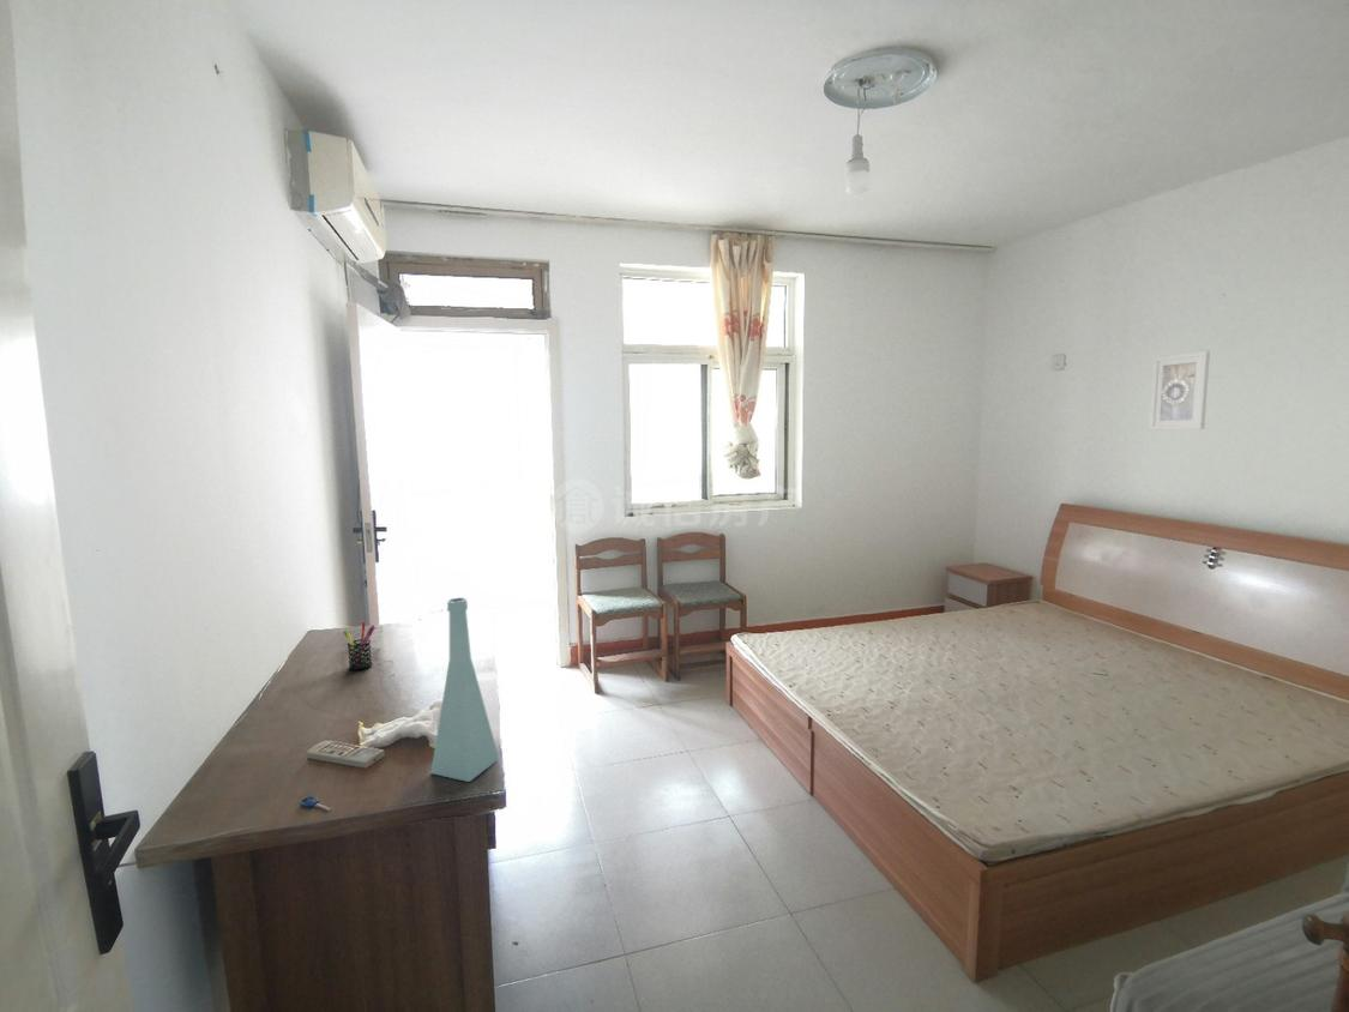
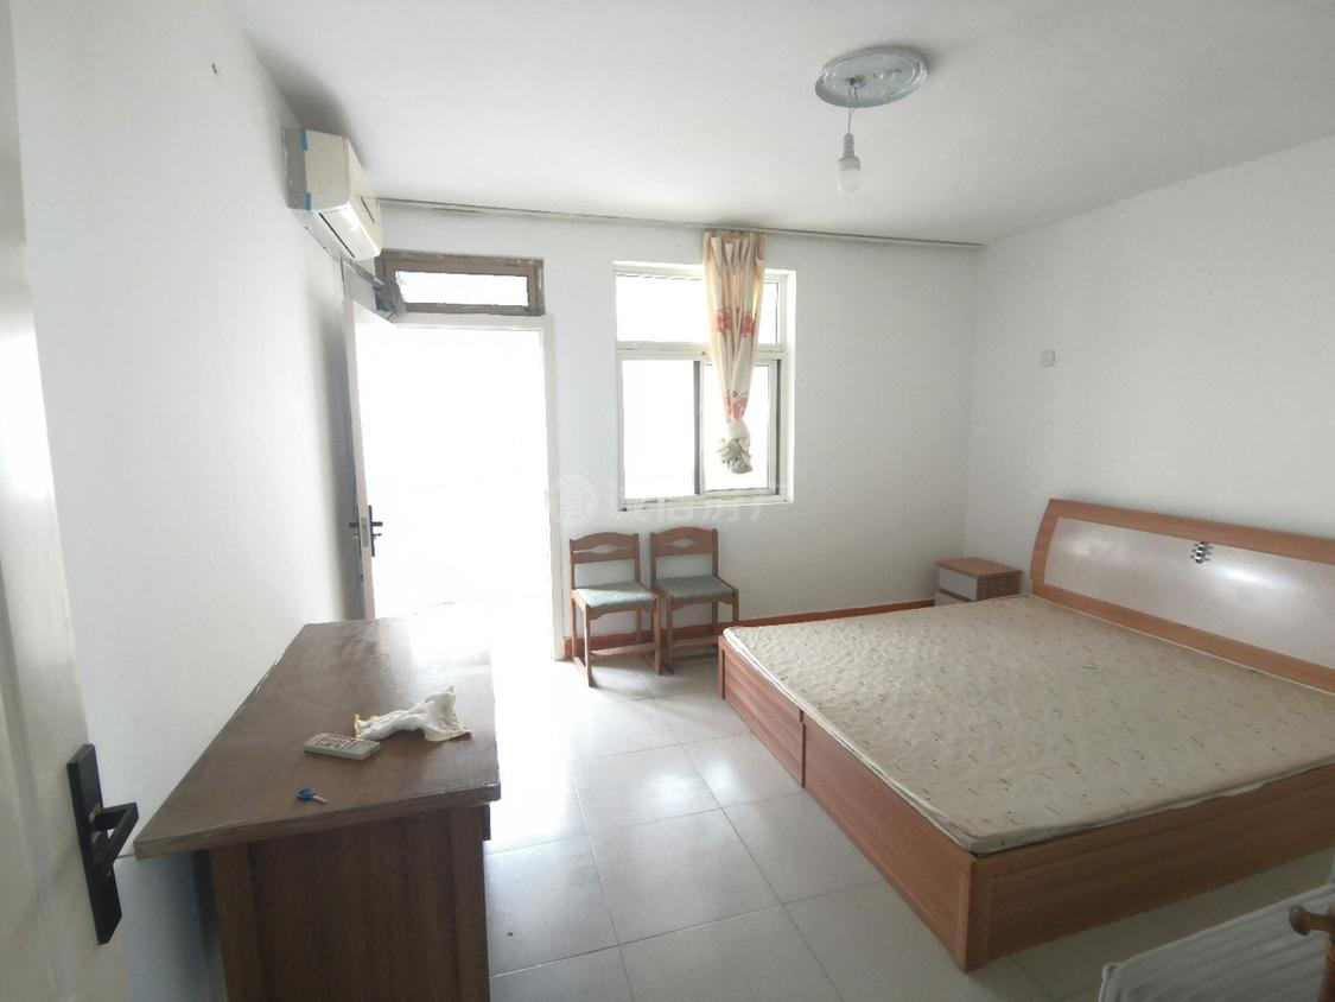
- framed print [1148,350,1211,432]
- pen holder [342,621,377,671]
- vase [429,596,500,783]
